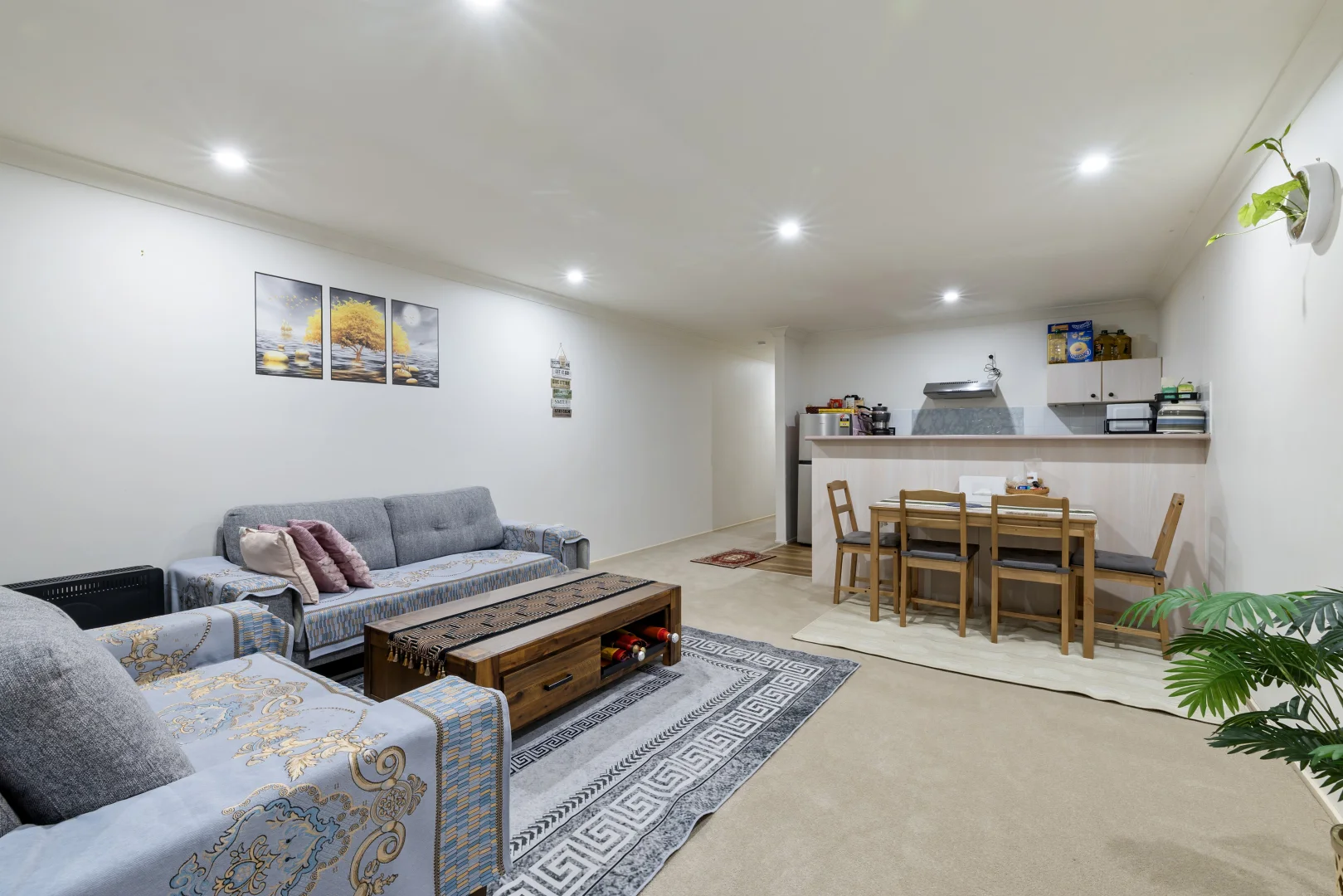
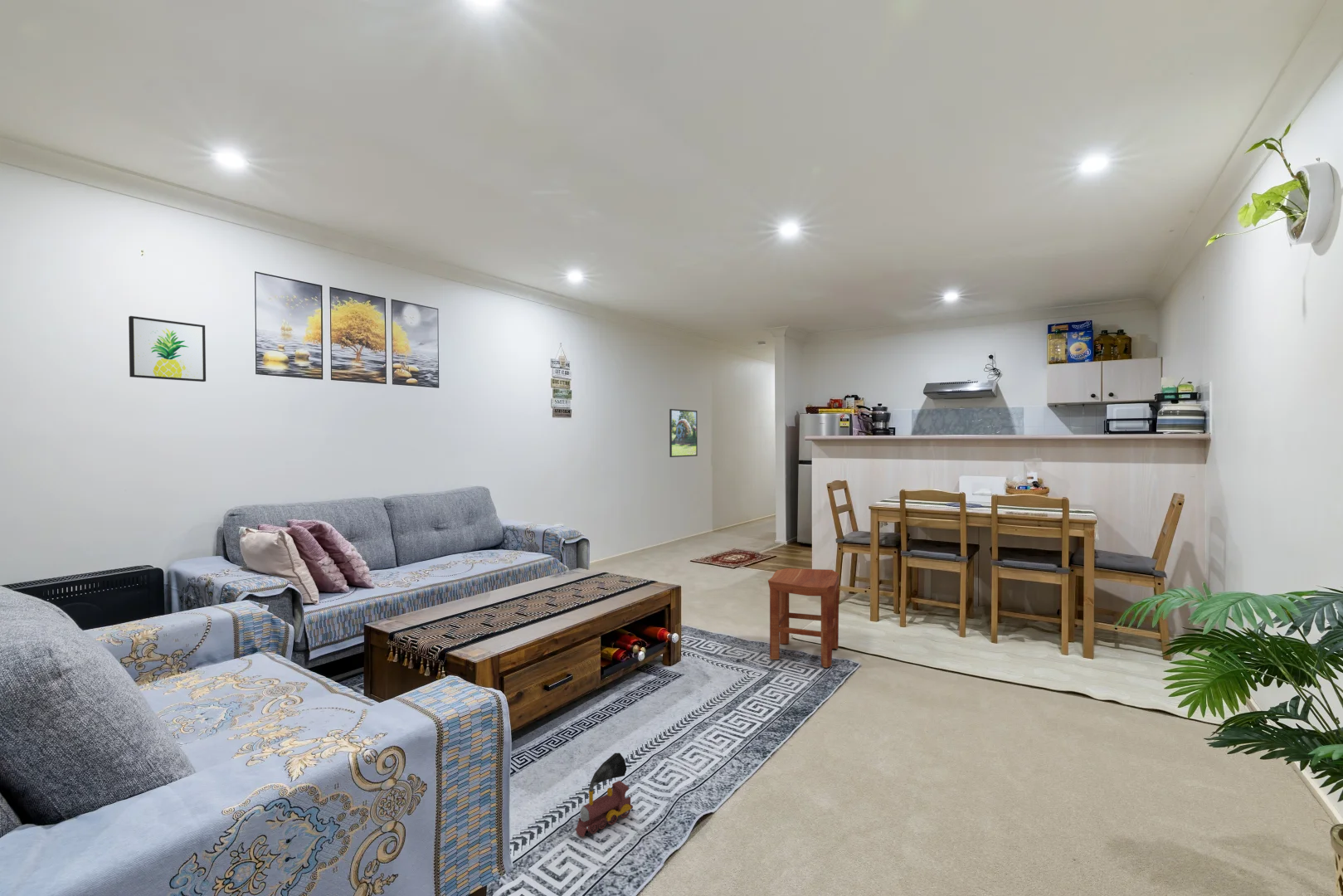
+ toy train [575,752,634,838]
+ stool [767,567,839,669]
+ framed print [669,408,698,458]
+ wall art [128,315,207,382]
